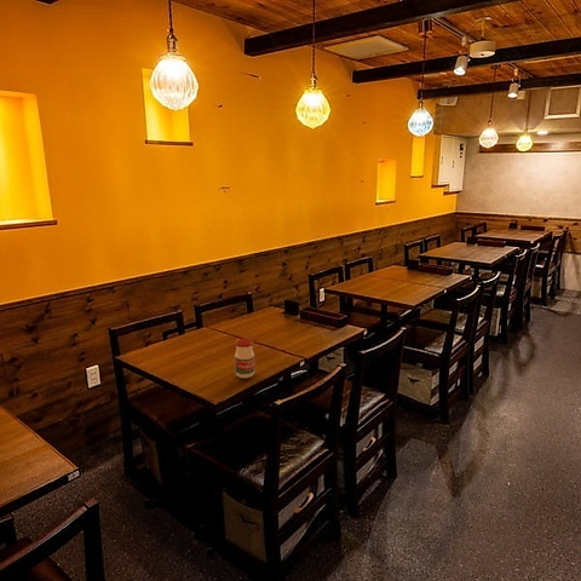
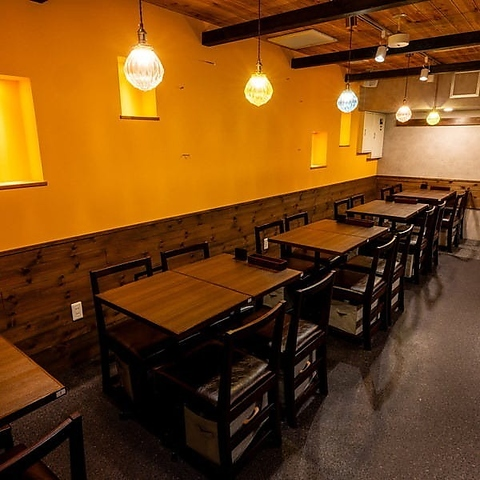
- jar [234,338,255,379]
